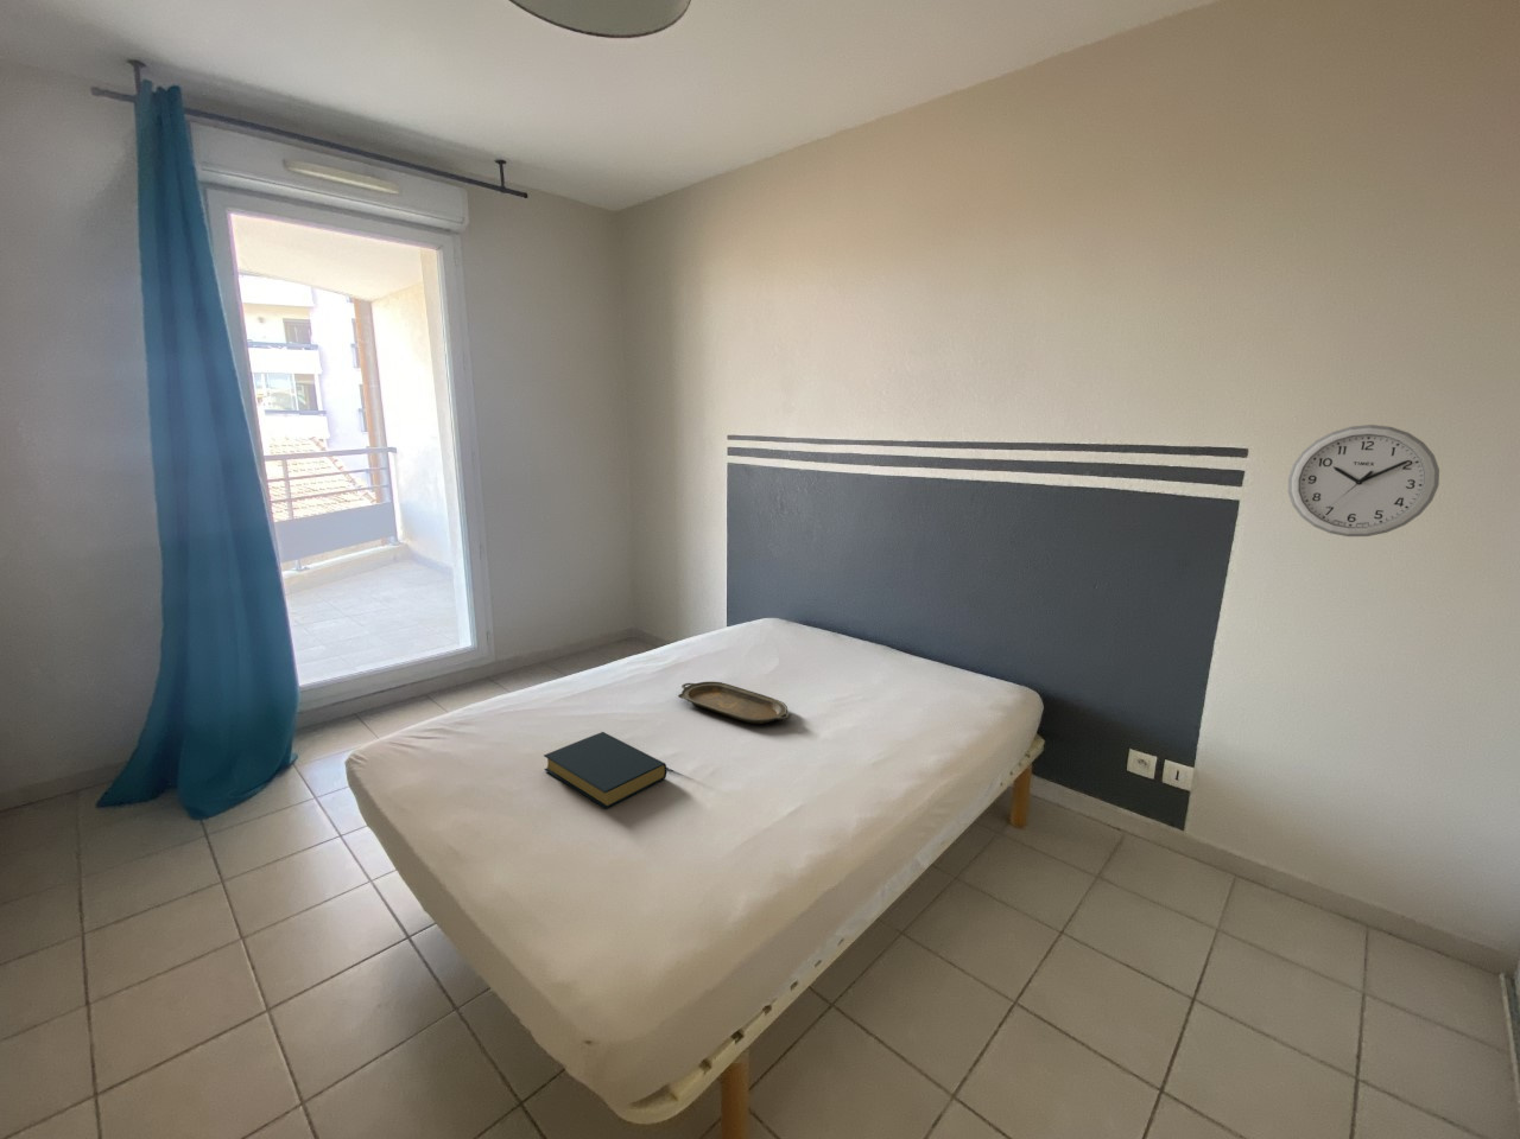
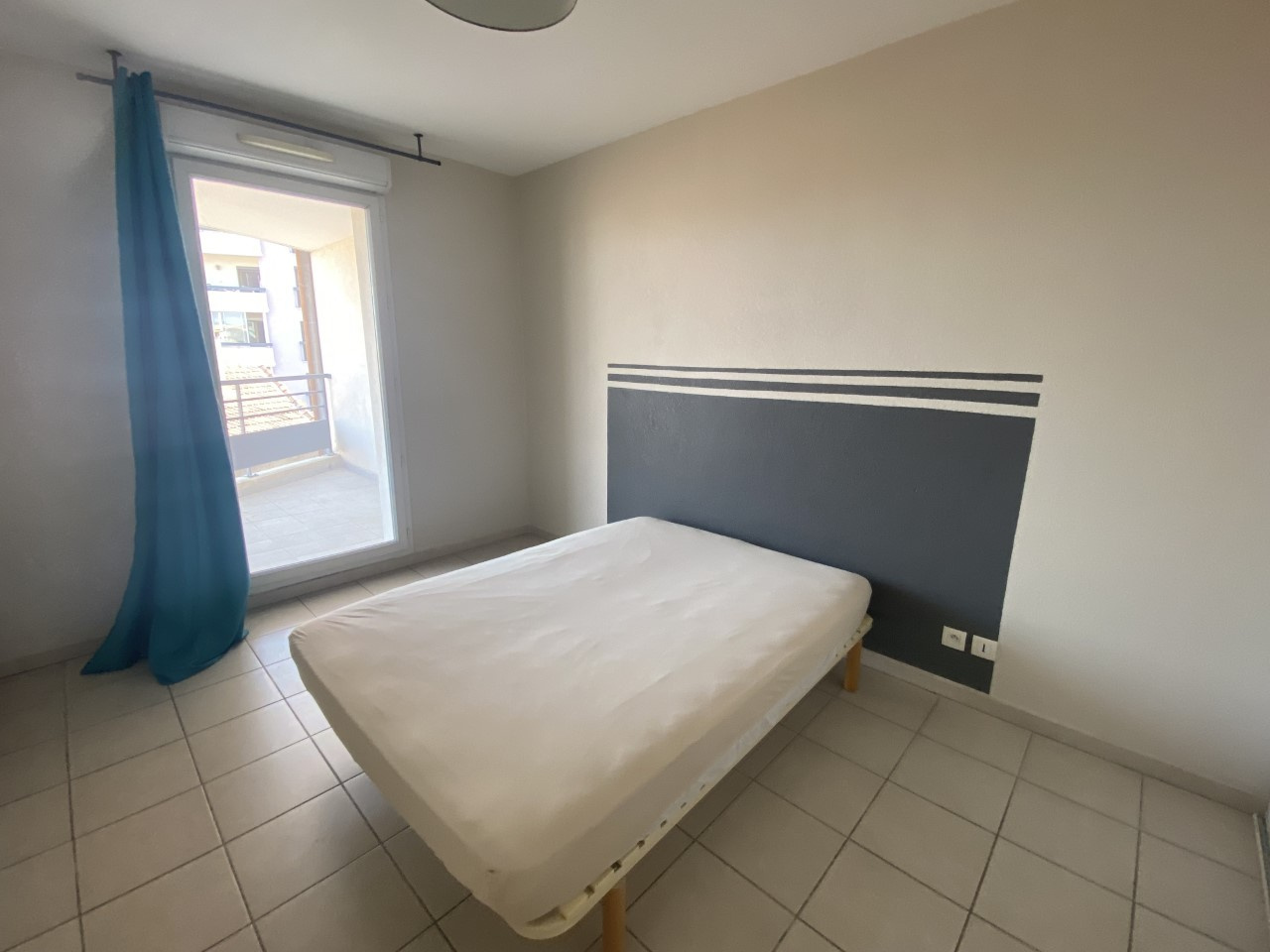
- wall clock [1288,424,1441,537]
- serving tray [677,681,792,725]
- hardback book [542,731,668,809]
